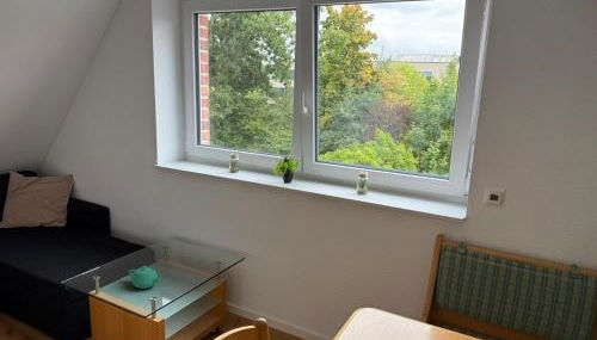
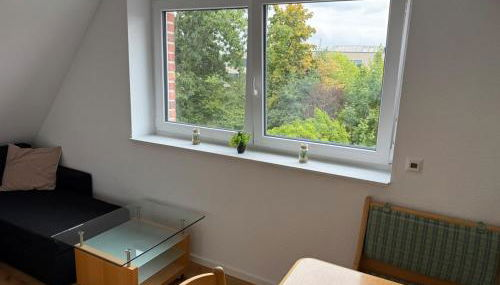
- teapot [128,265,164,290]
